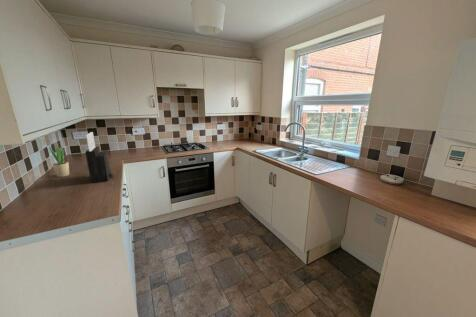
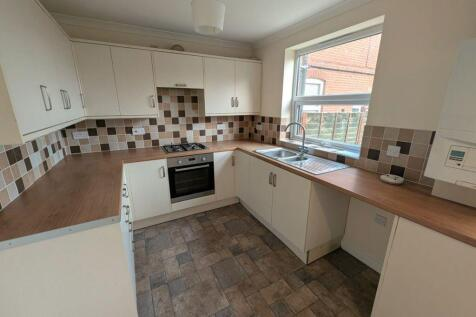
- knife block [84,131,114,184]
- potted plant [48,142,70,178]
